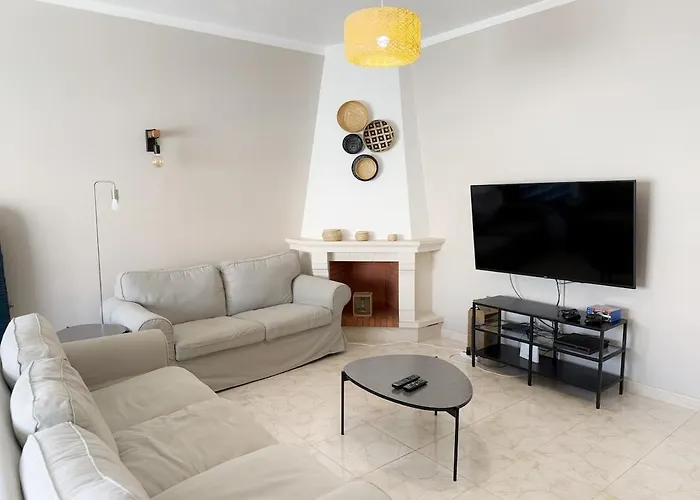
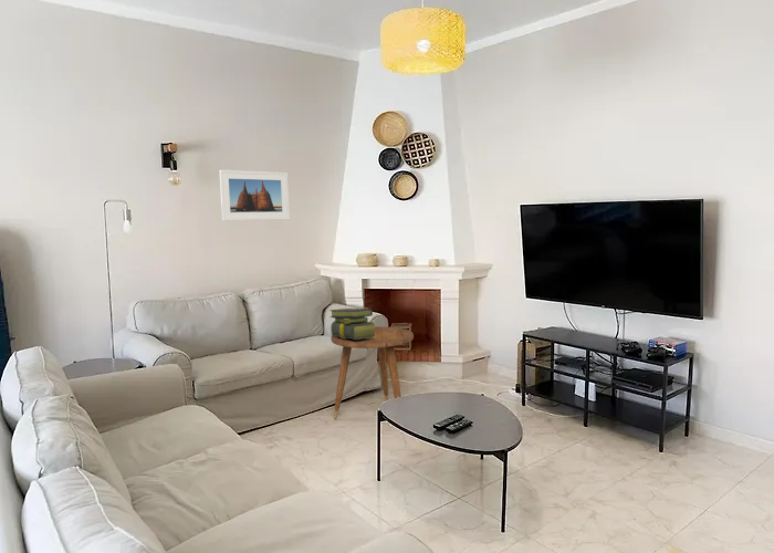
+ stack of books [328,307,377,340]
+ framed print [218,169,291,222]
+ side table [330,326,415,420]
